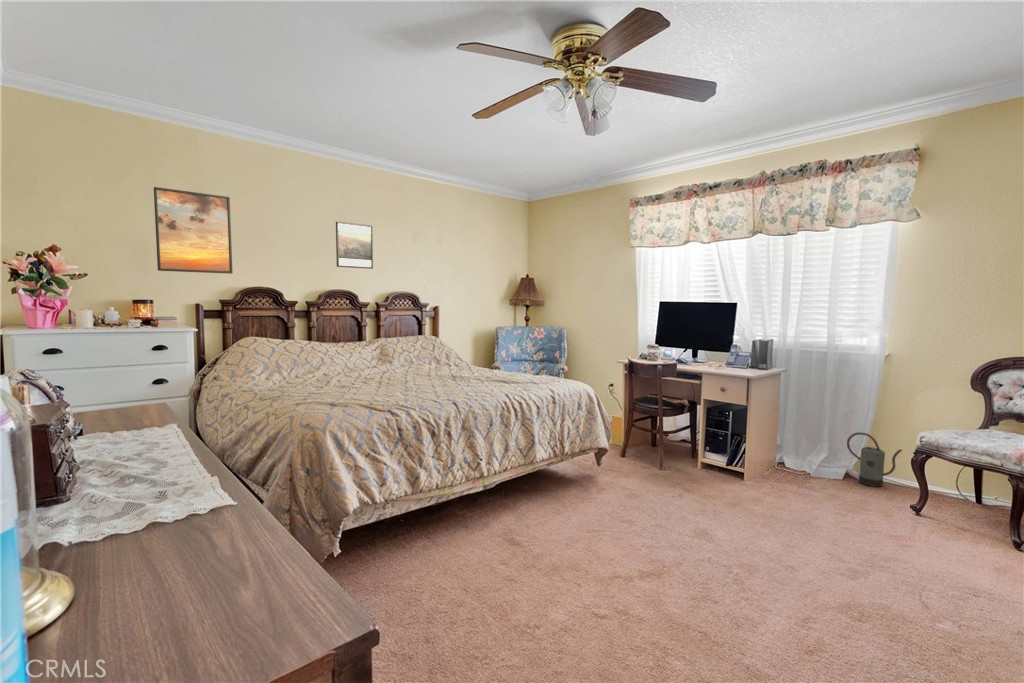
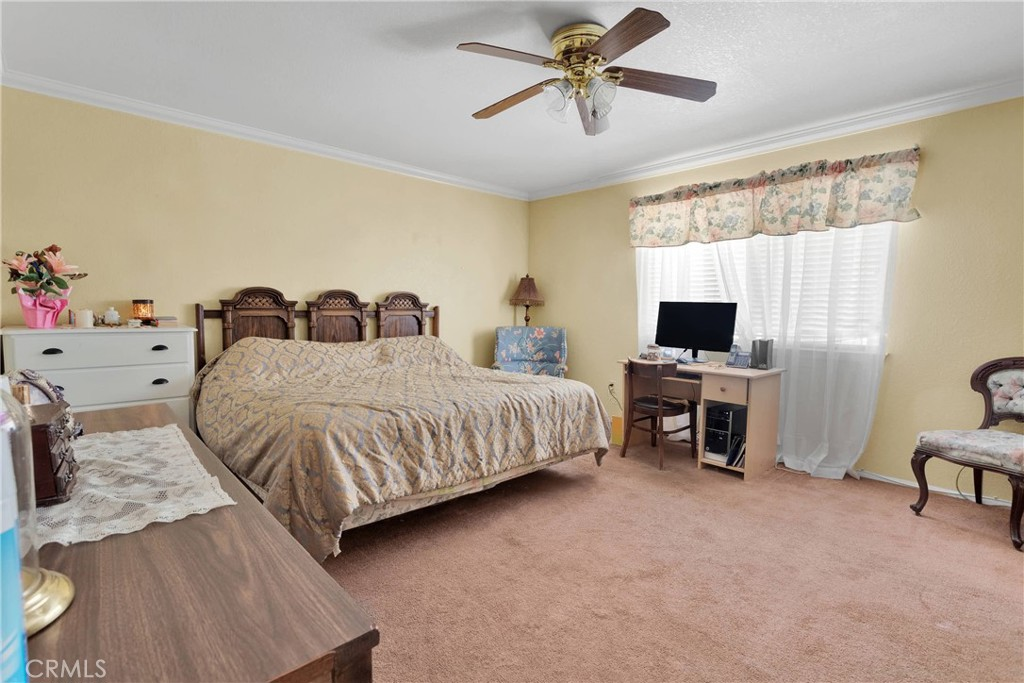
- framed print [153,186,234,275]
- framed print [335,221,374,270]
- watering can [846,431,903,488]
